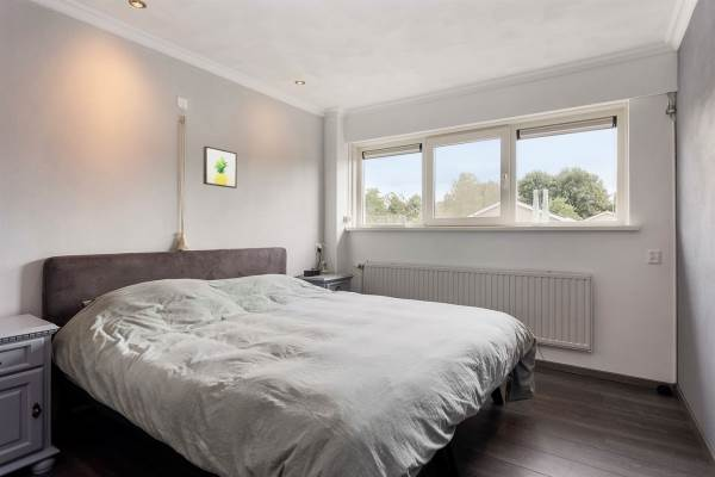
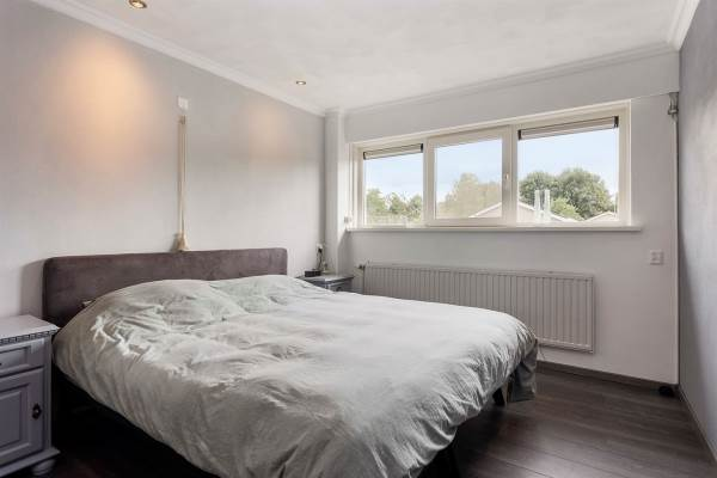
- wall art [203,145,238,190]
